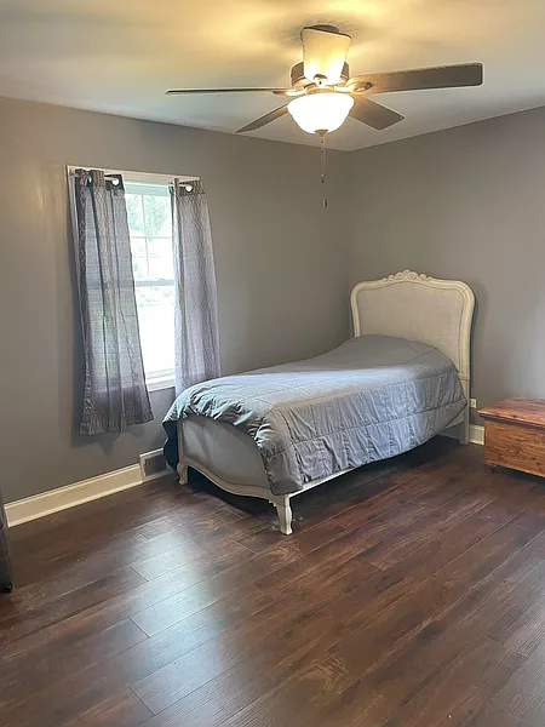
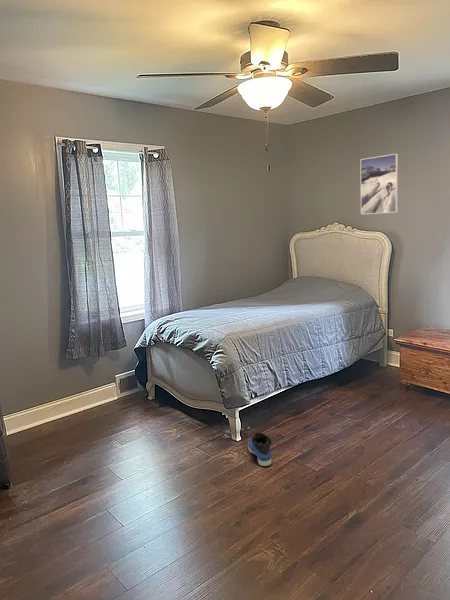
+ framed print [360,153,399,215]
+ sneaker [247,432,272,467]
